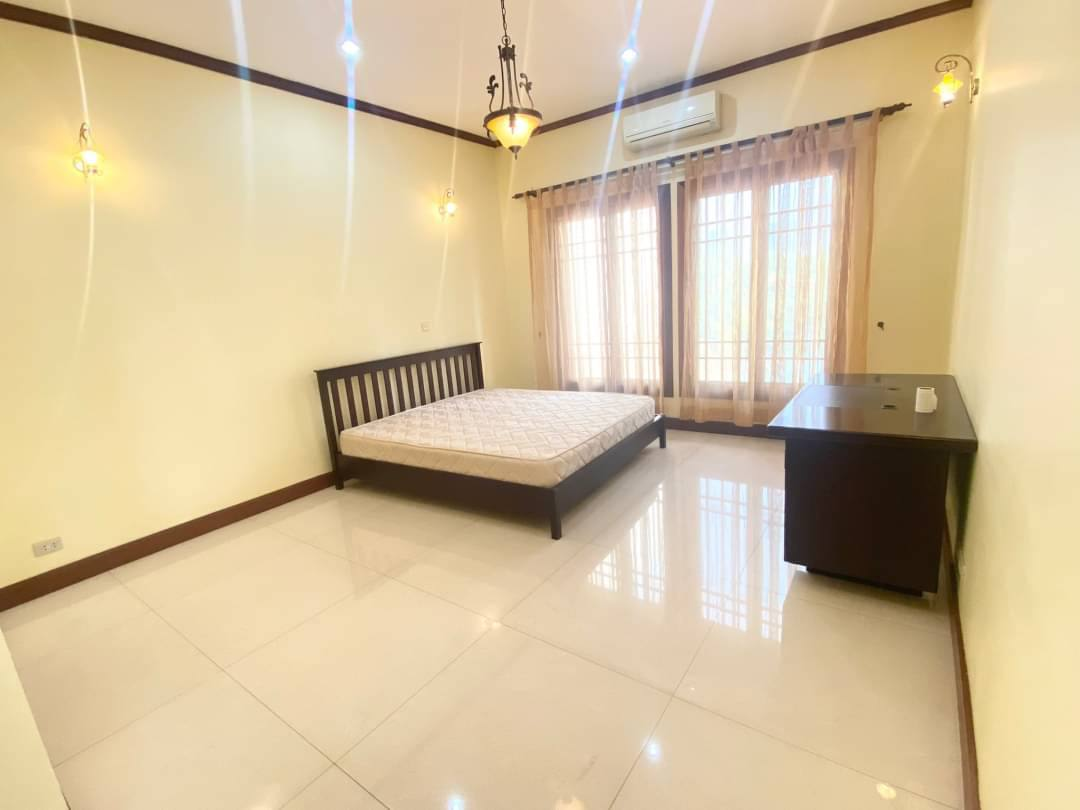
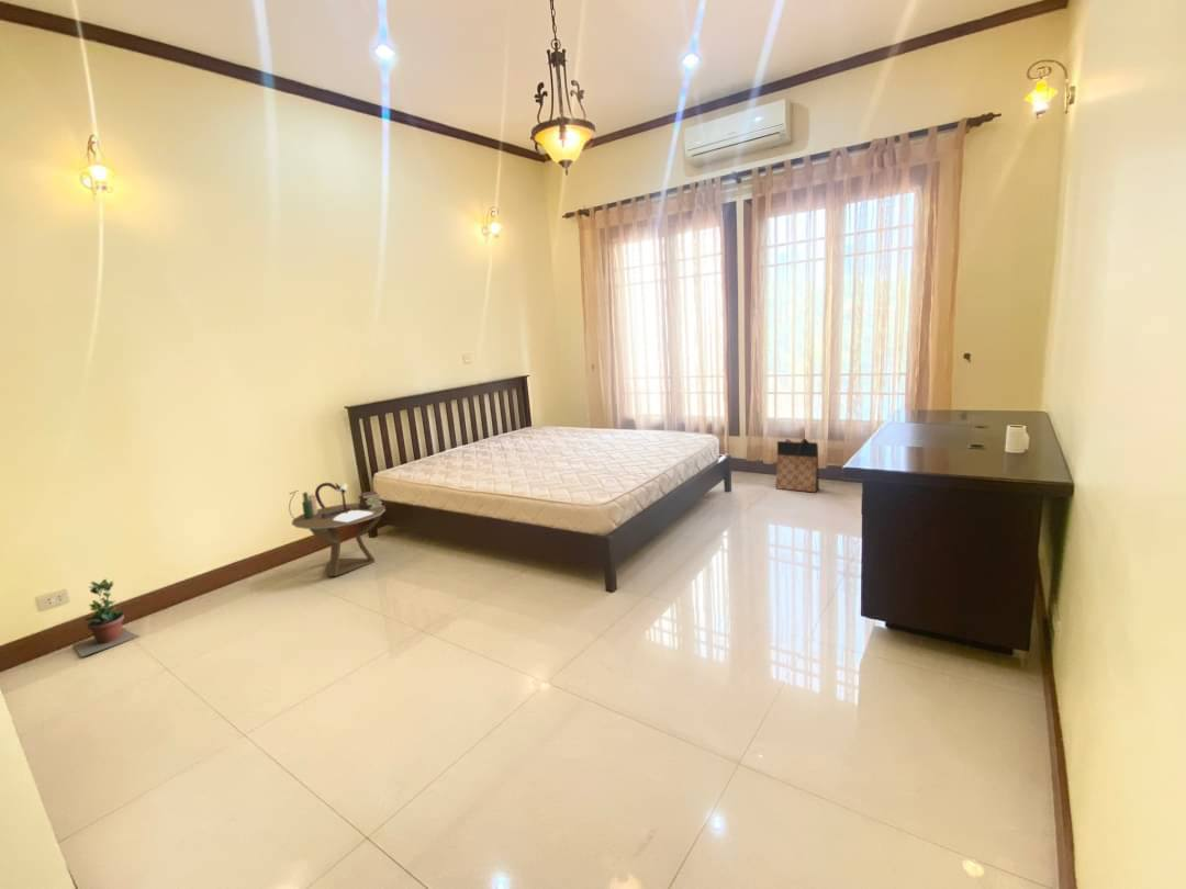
+ side table [288,482,387,577]
+ bag [774,438,820,493]
+ potted plant [71,577,142,659]
